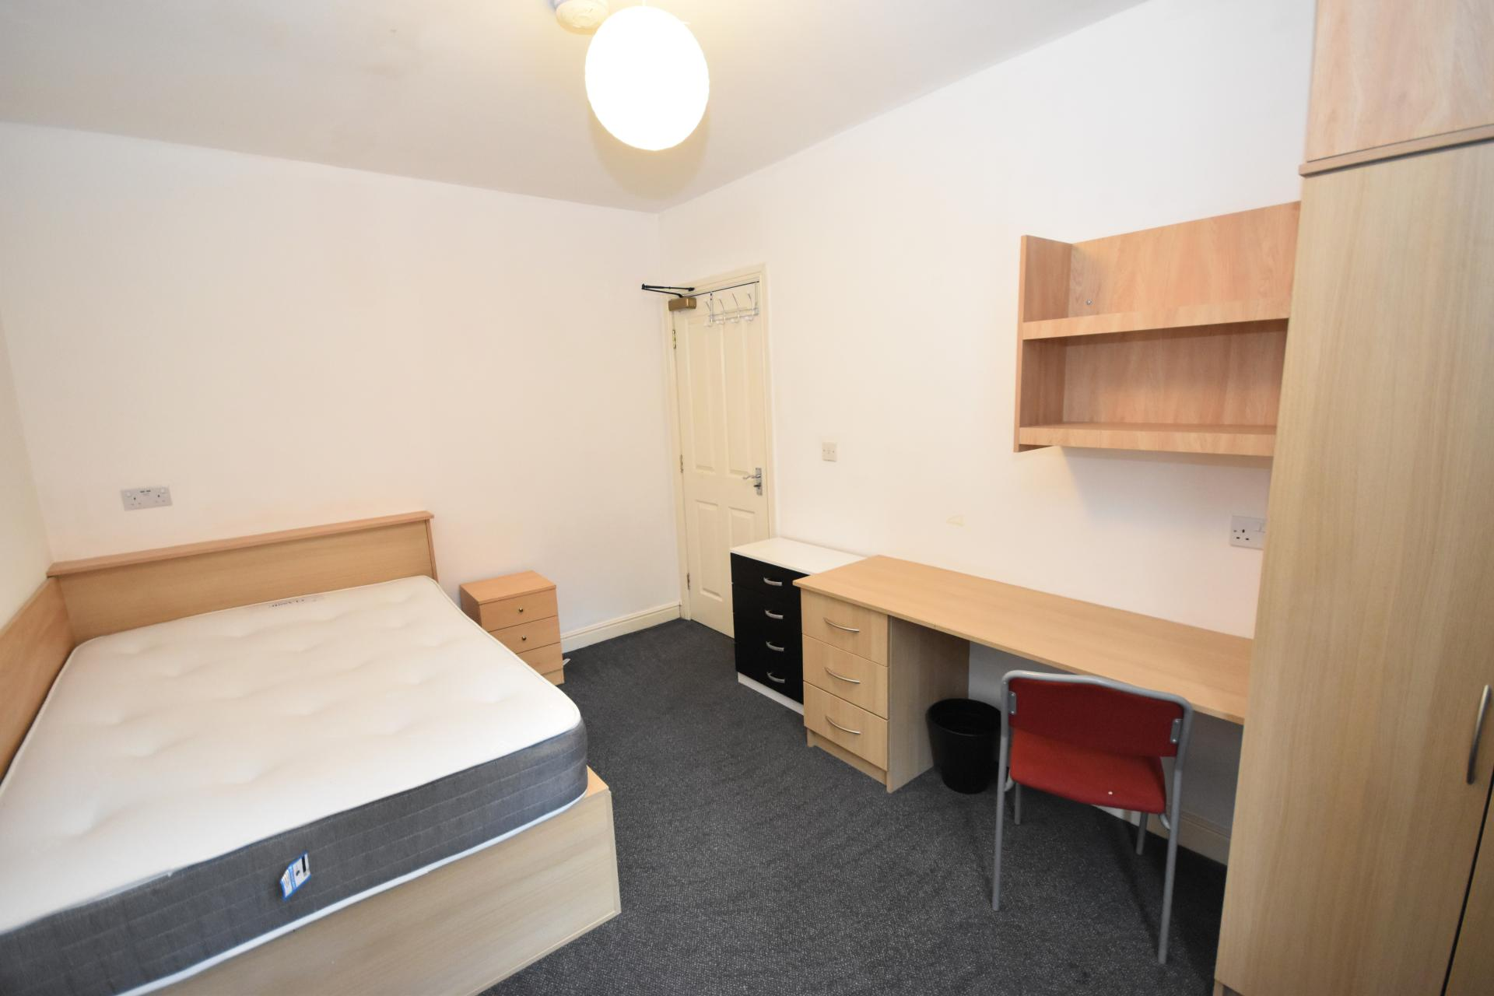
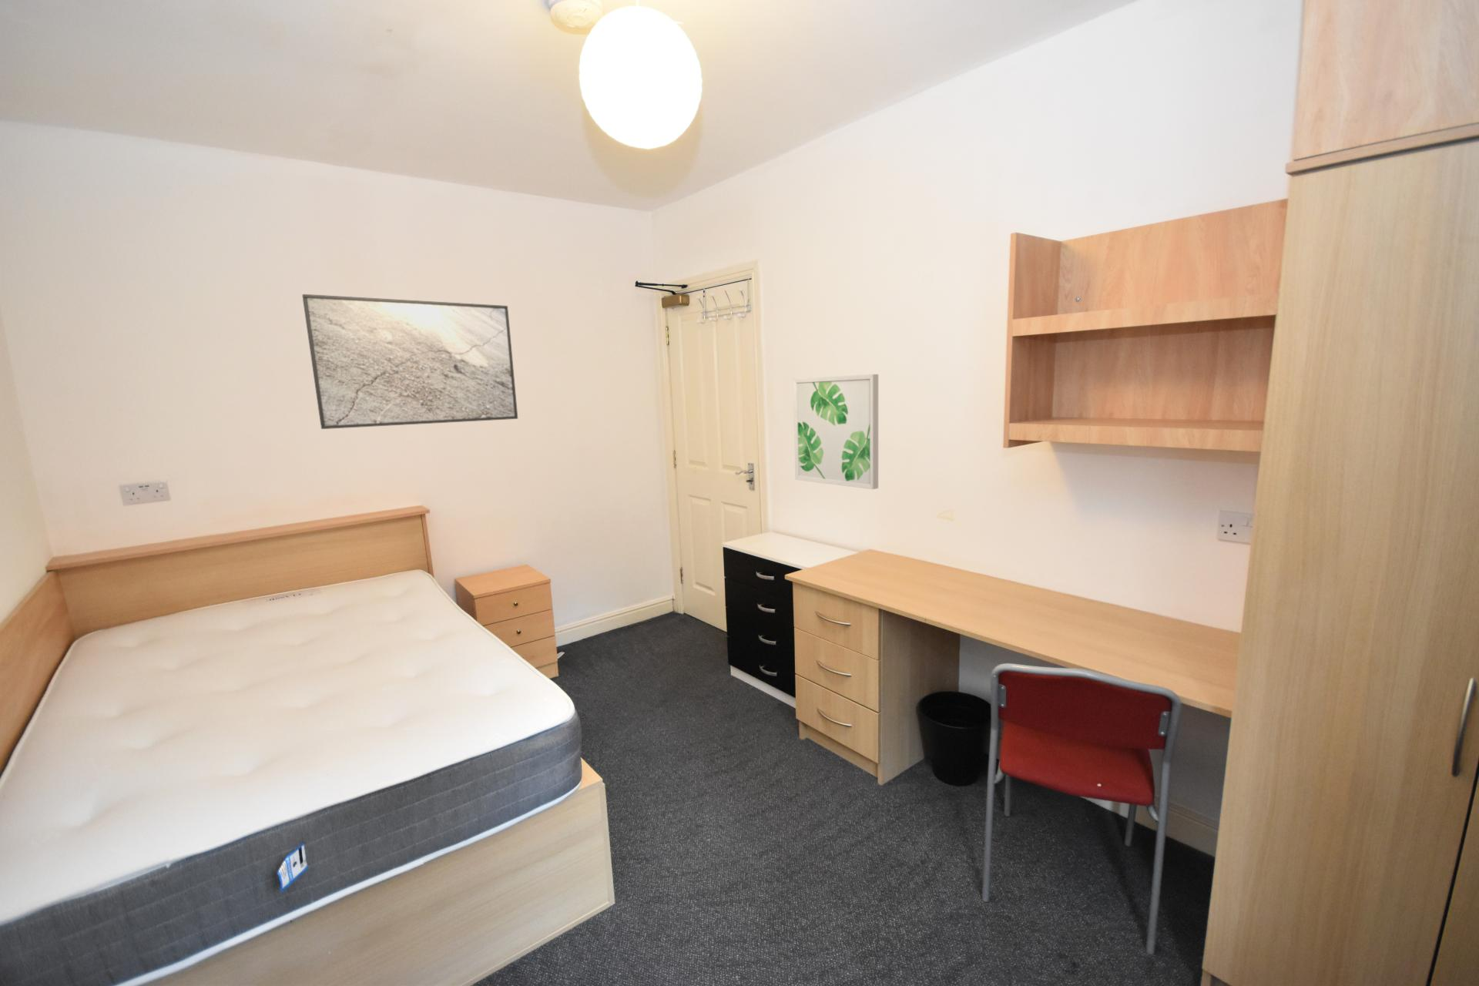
+ wall art [792,373,879,490]
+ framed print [302,294,518,430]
